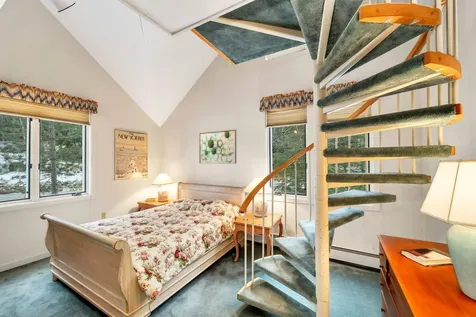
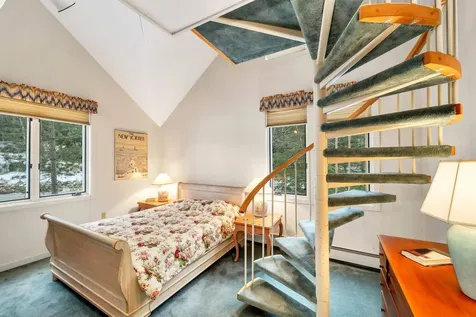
- wall art [198,128,237,165]
